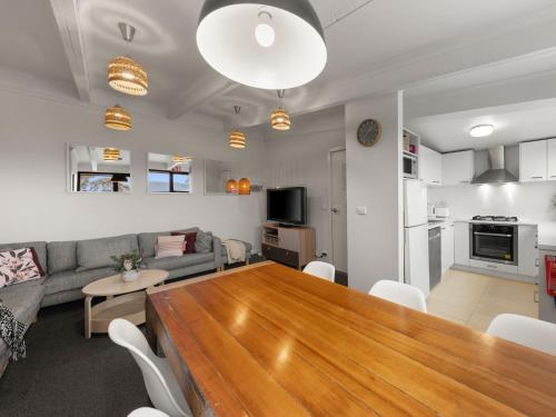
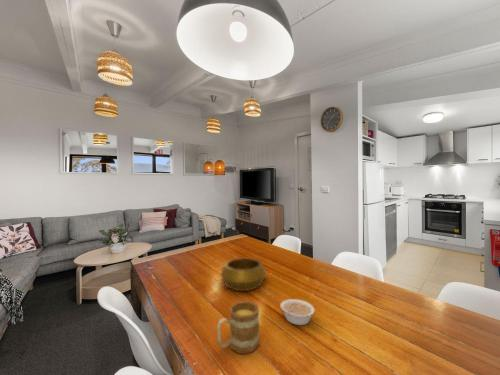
+ legume [279,298,316,326]
+ decorative bowl [220,257,267,292]
+ mug [216,300,261,355]
